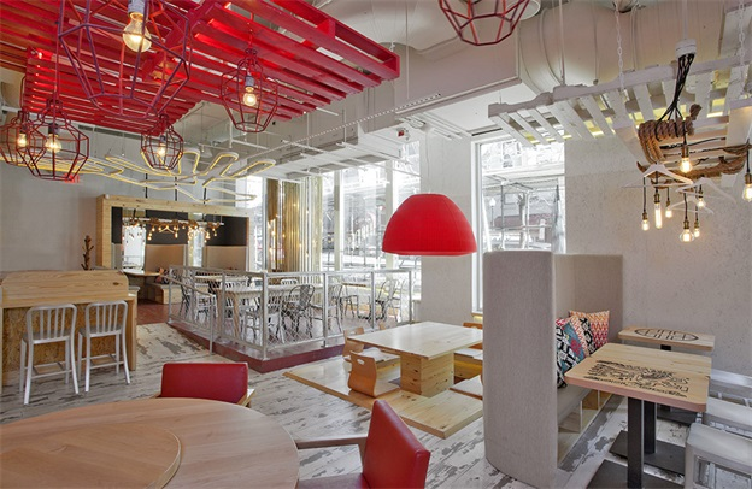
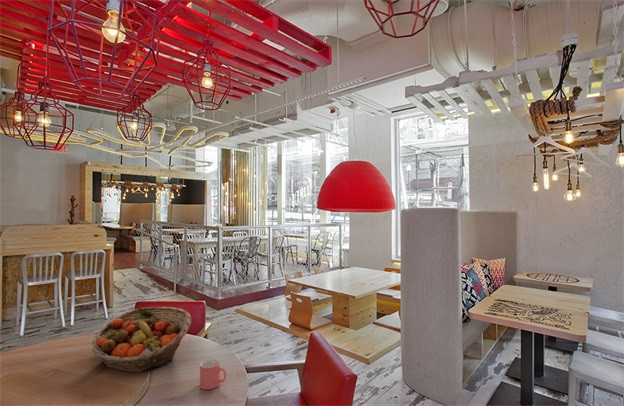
+ fruit basket [91,306,192,373]
+ mug [199,358,228,391]
